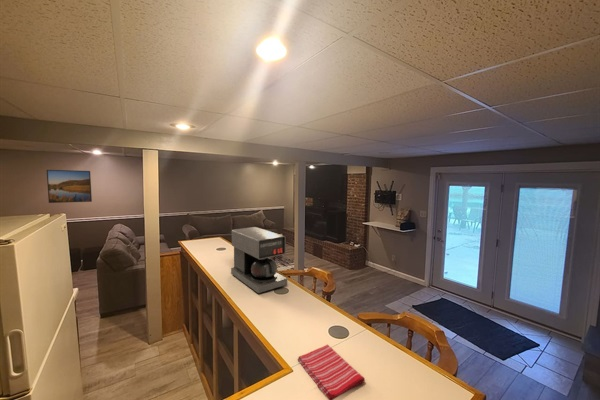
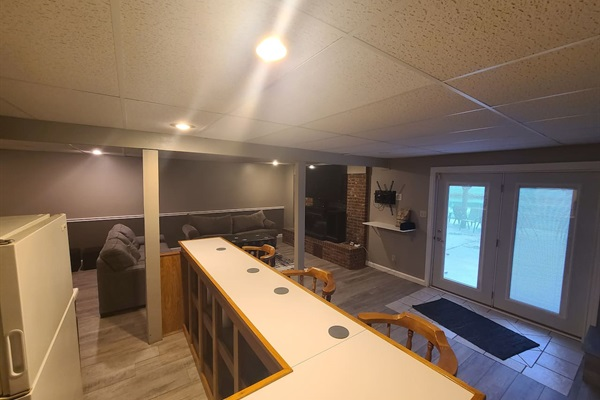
- coffee maker [230,226,288,295]
- dish towel [297,344,366,400]
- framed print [46,169,93,204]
